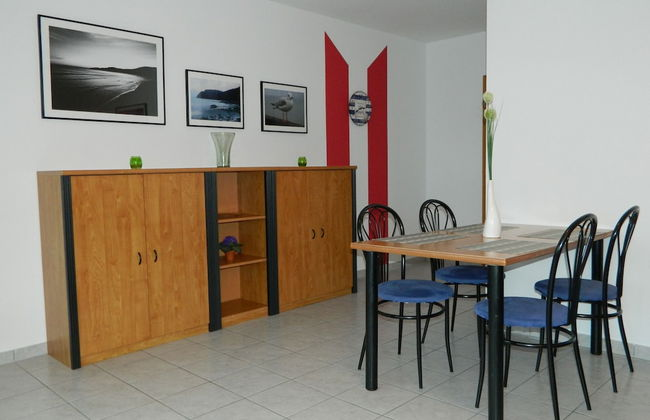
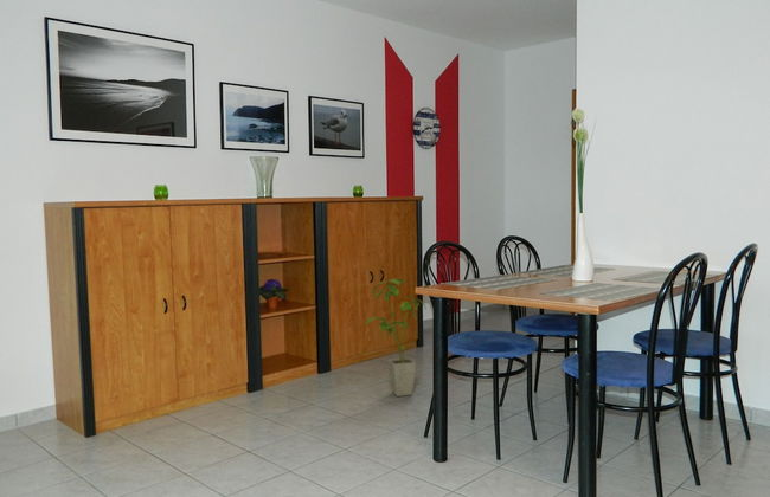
+ house plant [365,278,428,398]
